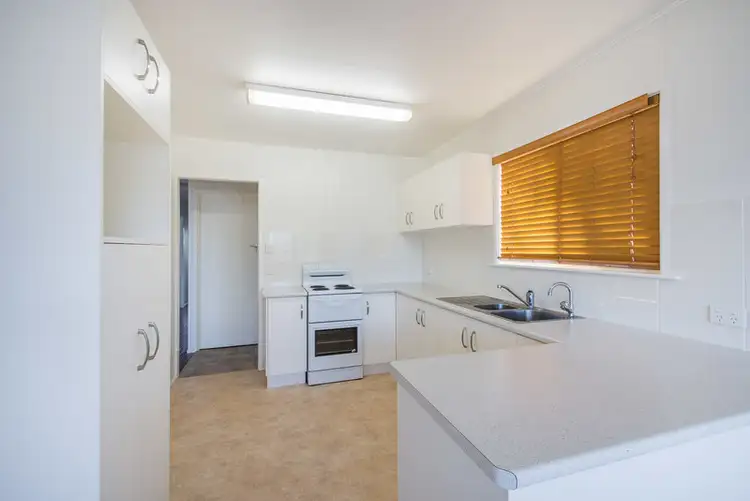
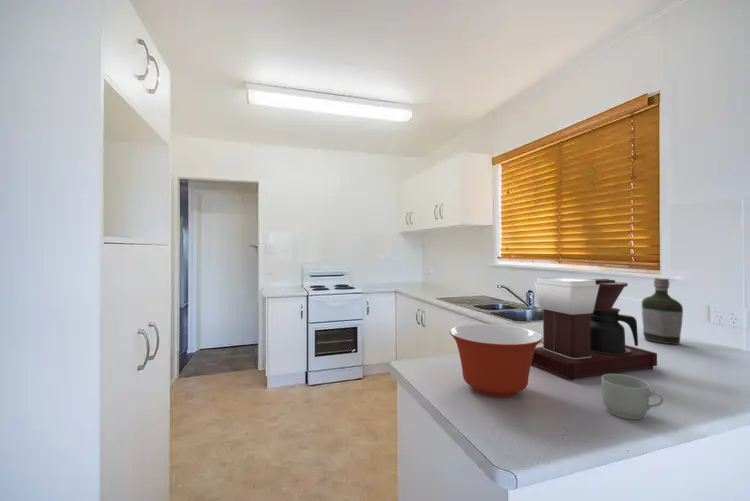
+ mixing bowl [449,323,543,398]
+ coffee maker [531,276,658,381]
+ bottle [641,277,684,345]
+ mug [601,373,665,420]
